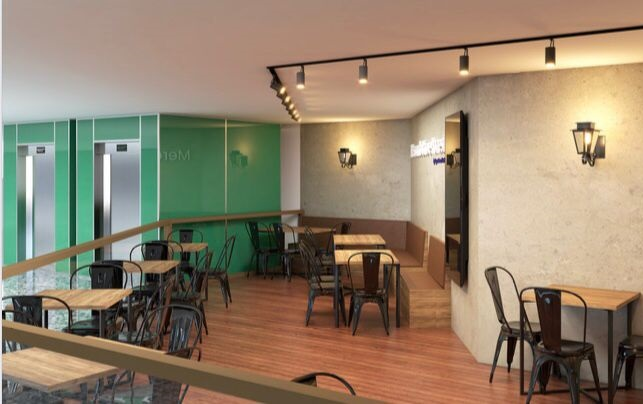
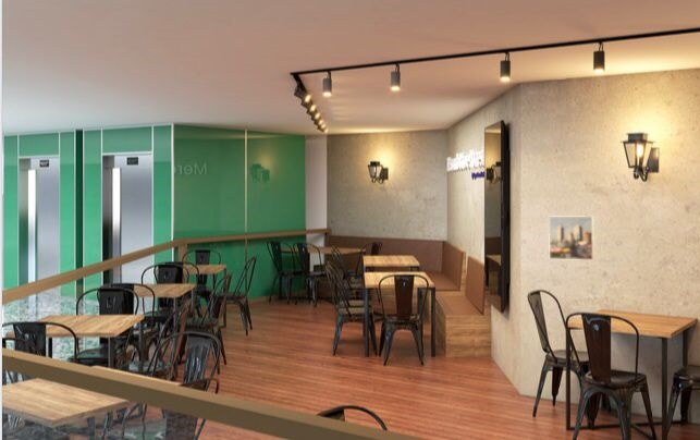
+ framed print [548,215,595,261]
